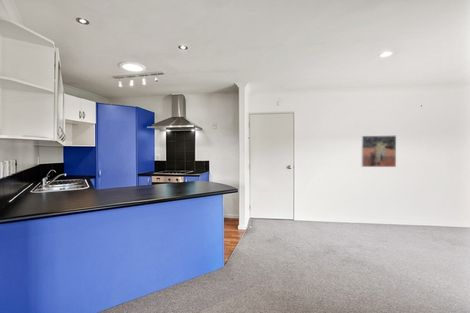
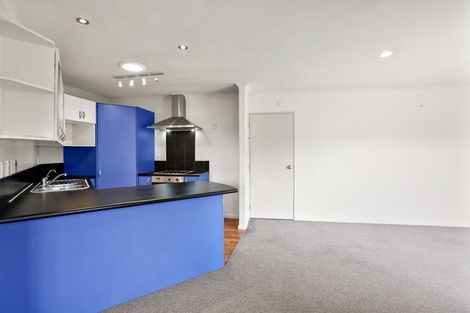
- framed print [360,135,397,168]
